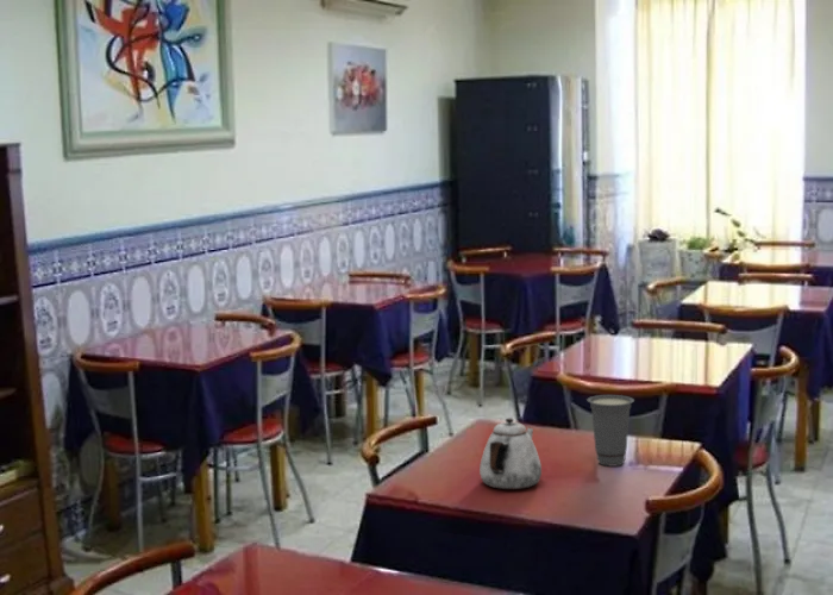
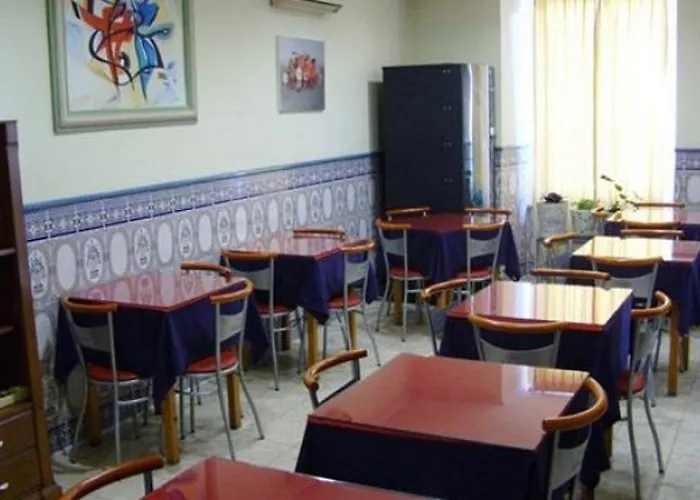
- teapot [478,418,543,490]
- cup [585,394,635,468]
